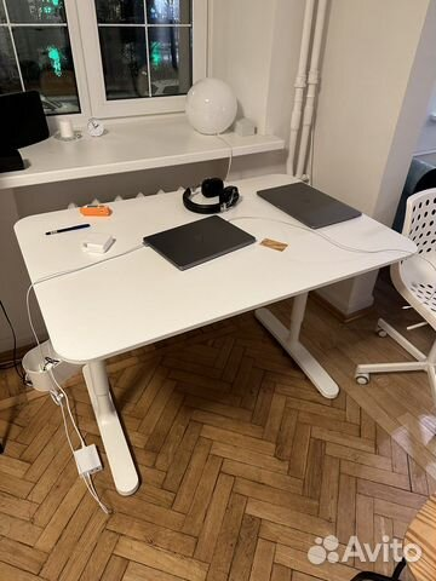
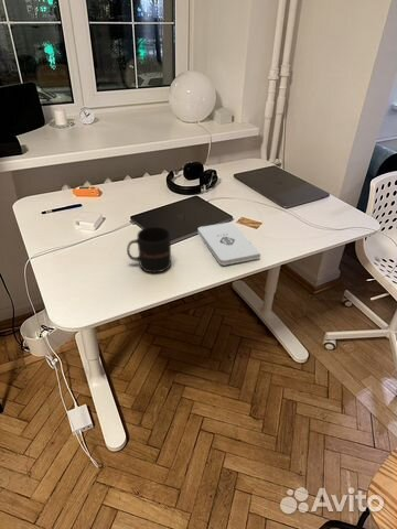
+ notepad [197,222,261,267]
+ mug [126,226,172,273]
